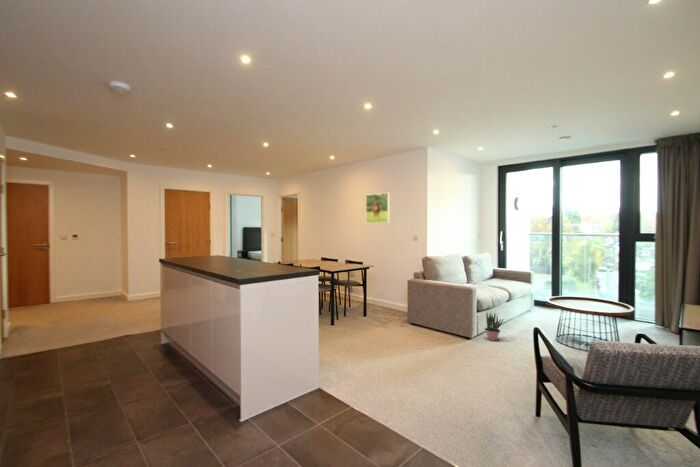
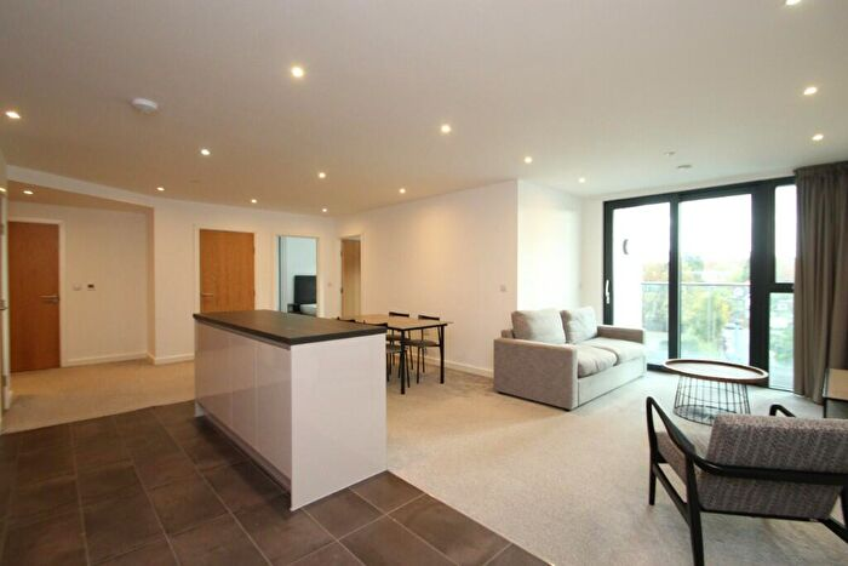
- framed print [365,192,390,224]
- potted plant [484,312,505,342]
